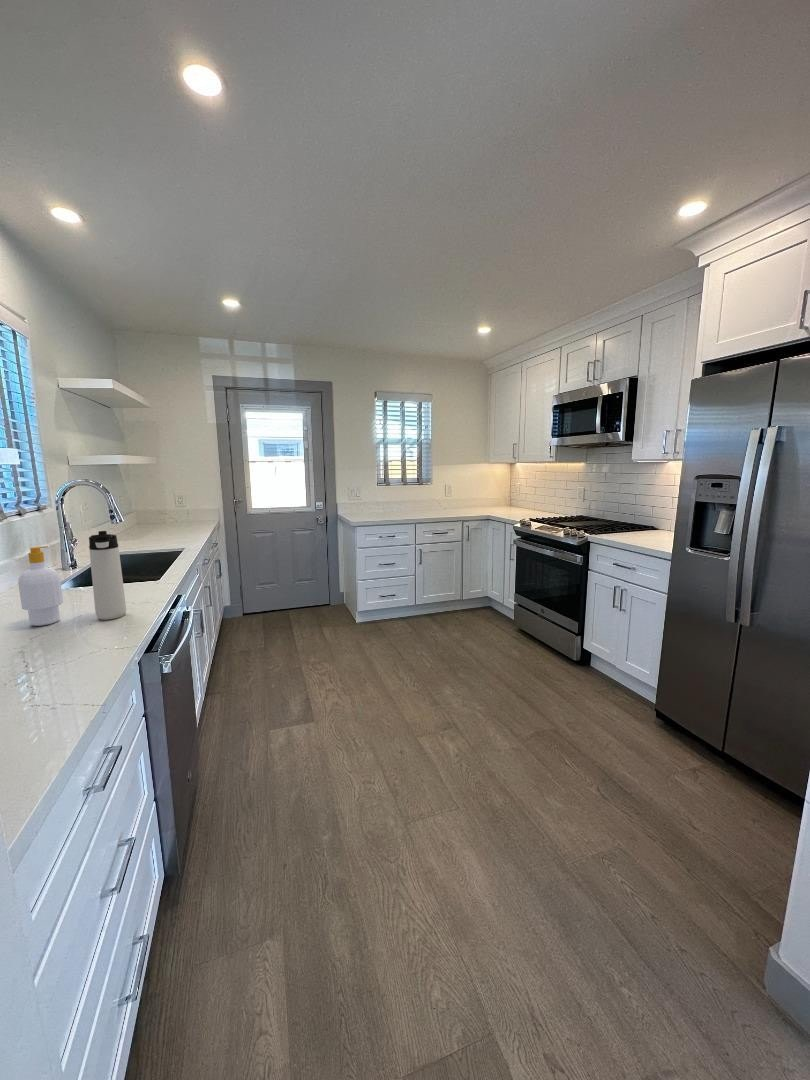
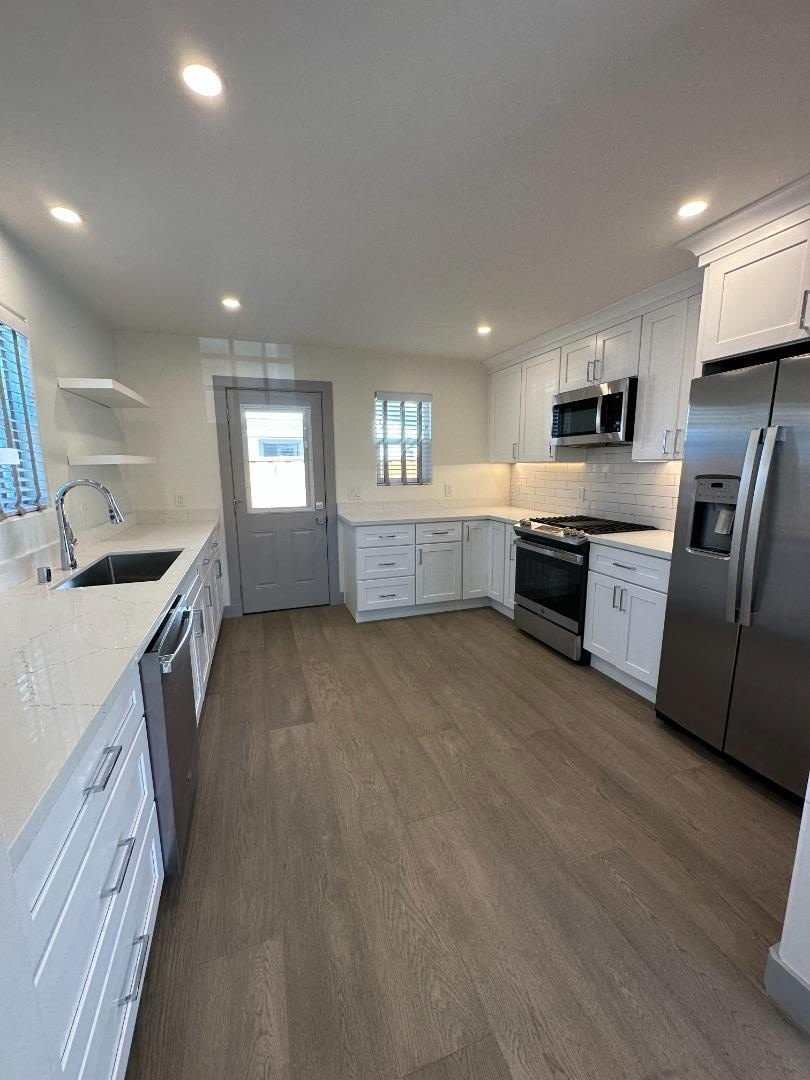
- thermos bottle [88,530,127,621]
- soap bottle [17,545,64,627]
